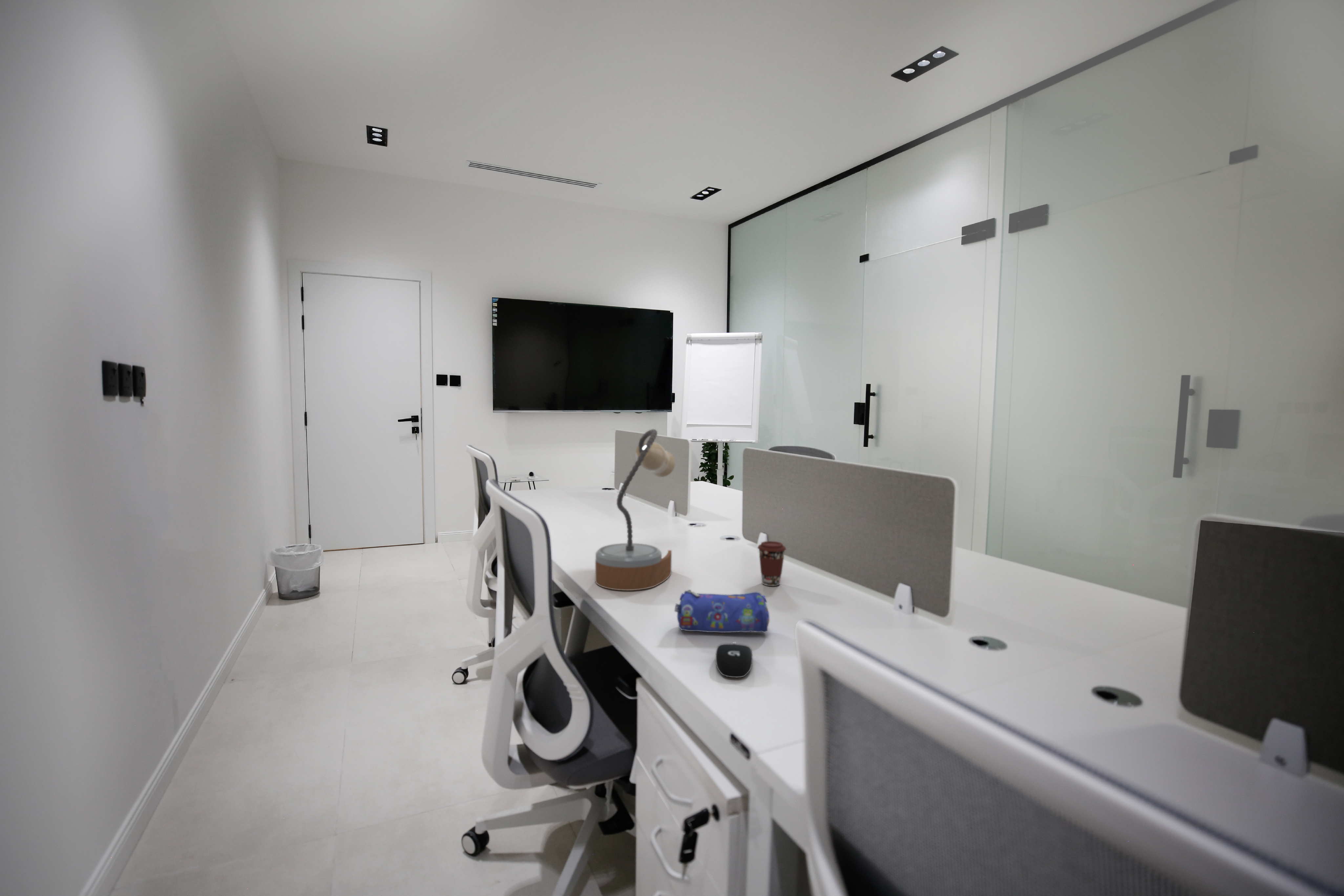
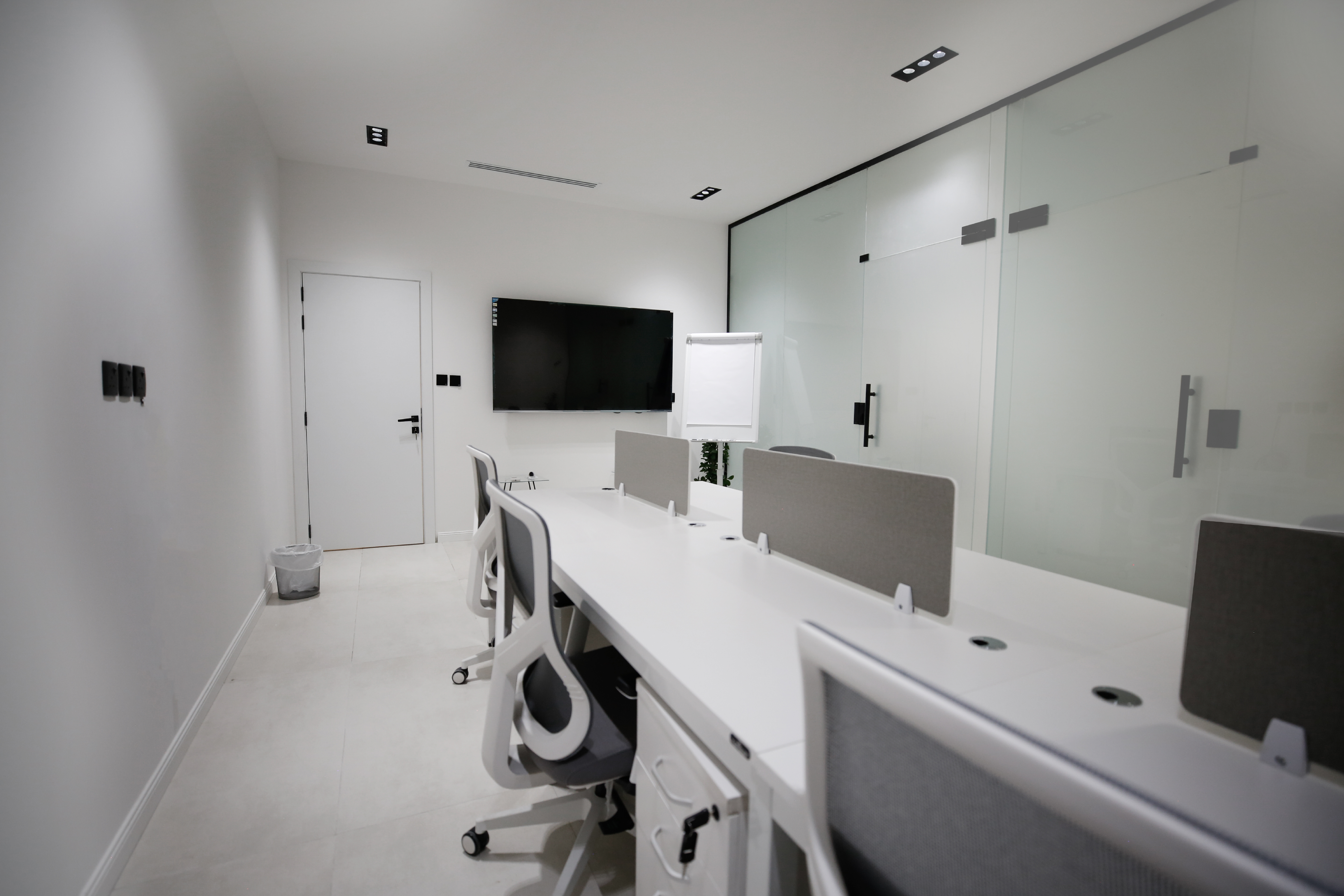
- table lamp [595,429,675,591]
- coffee cup [757,541,787,586]
- pencil case [674,589,770,633]
- computer mouse [715,641,753,678]
